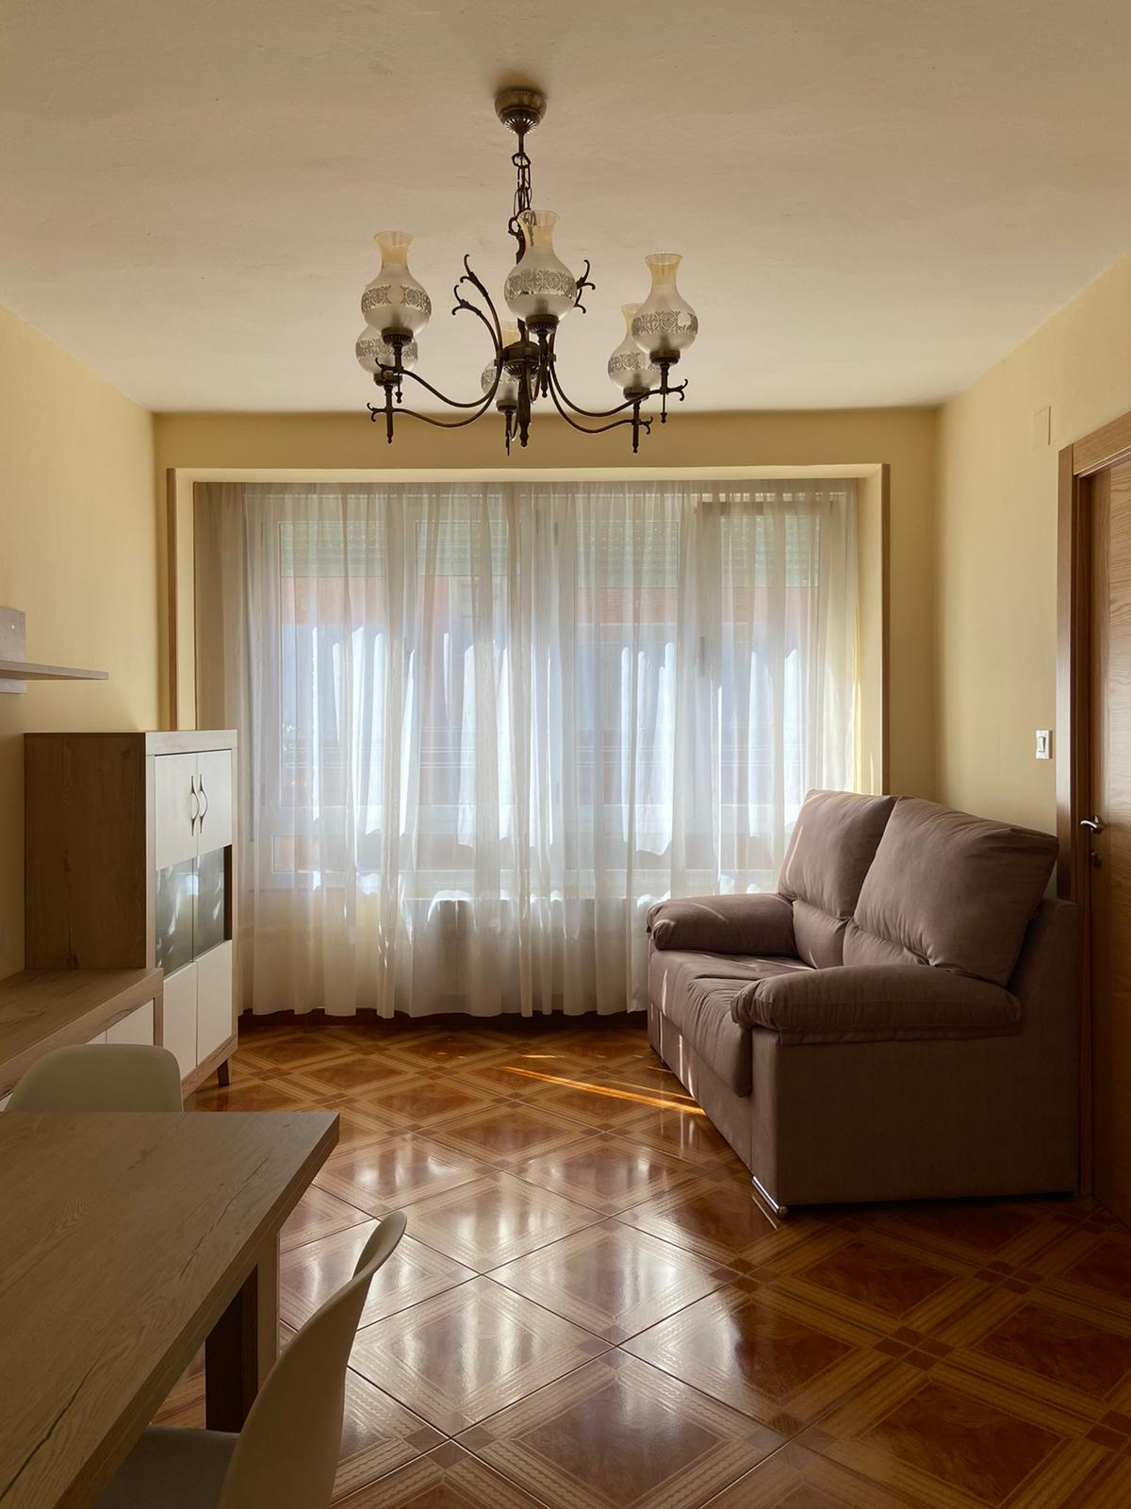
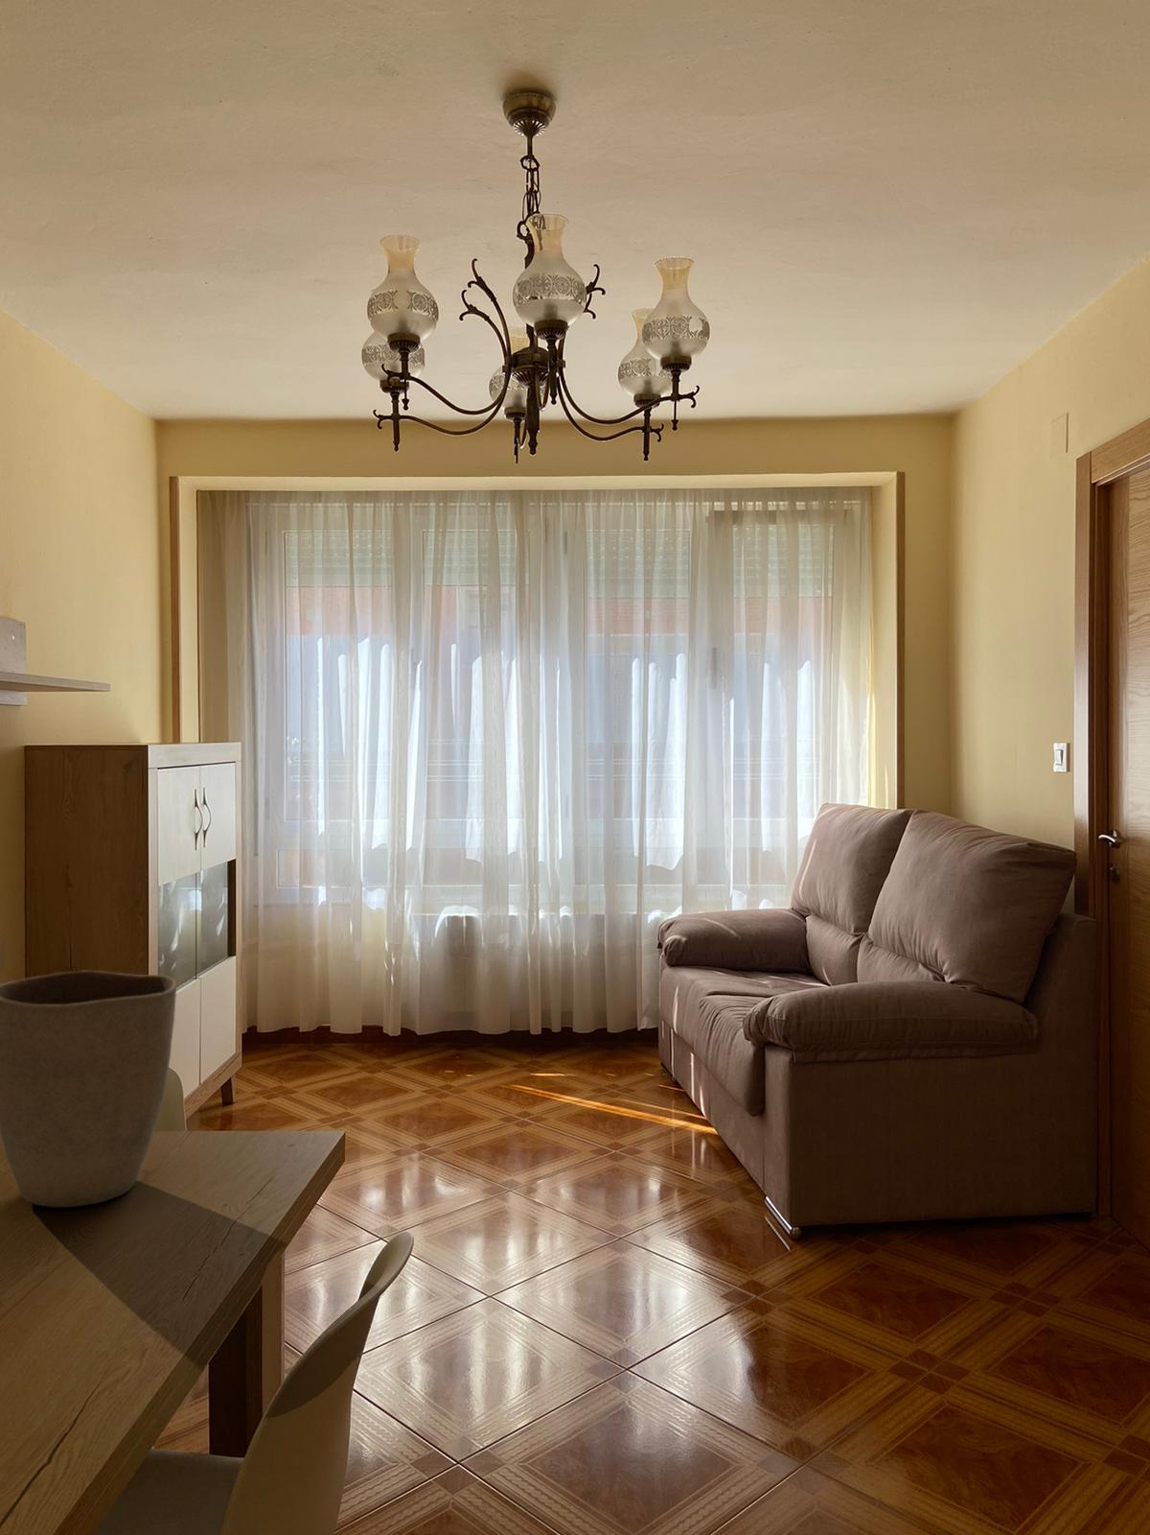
+ vase [0,969,178,1207]
